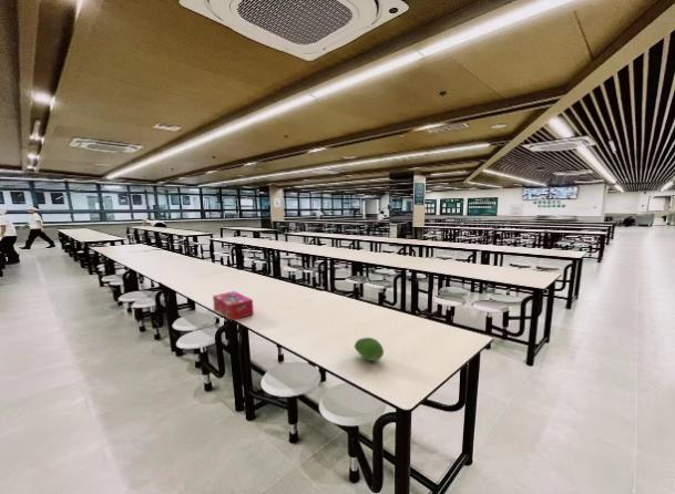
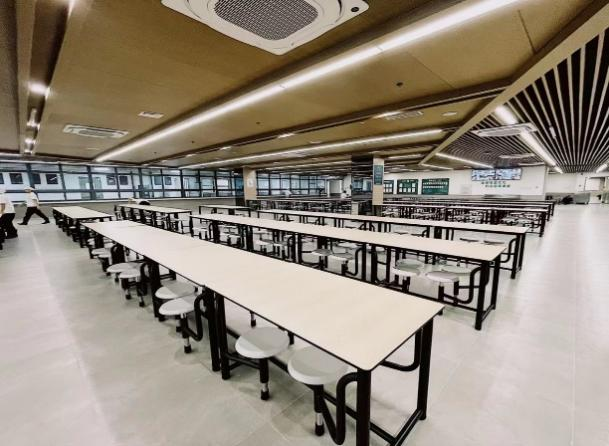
- tissue box [212,290,255,322]
- fruit [354,337,385,362]
